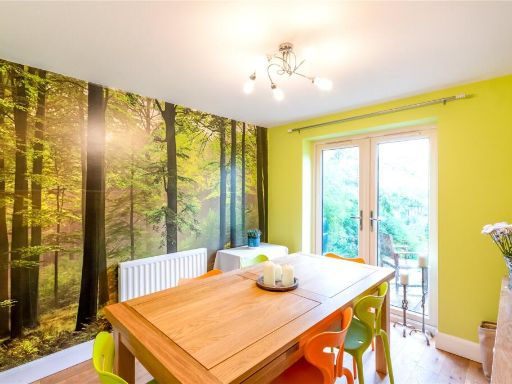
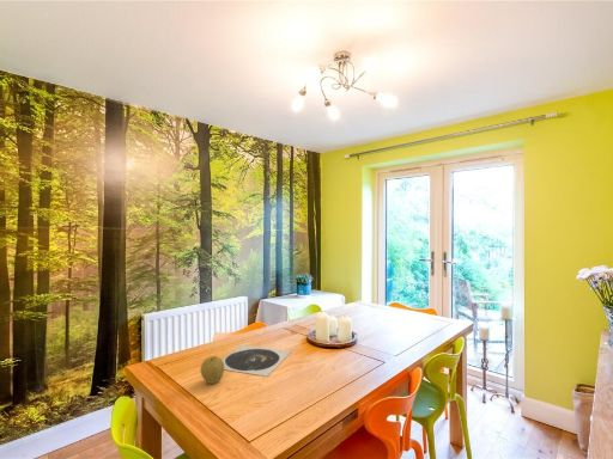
+ fruit [200,355,225,385]
+ plate [221,344,292,378]
